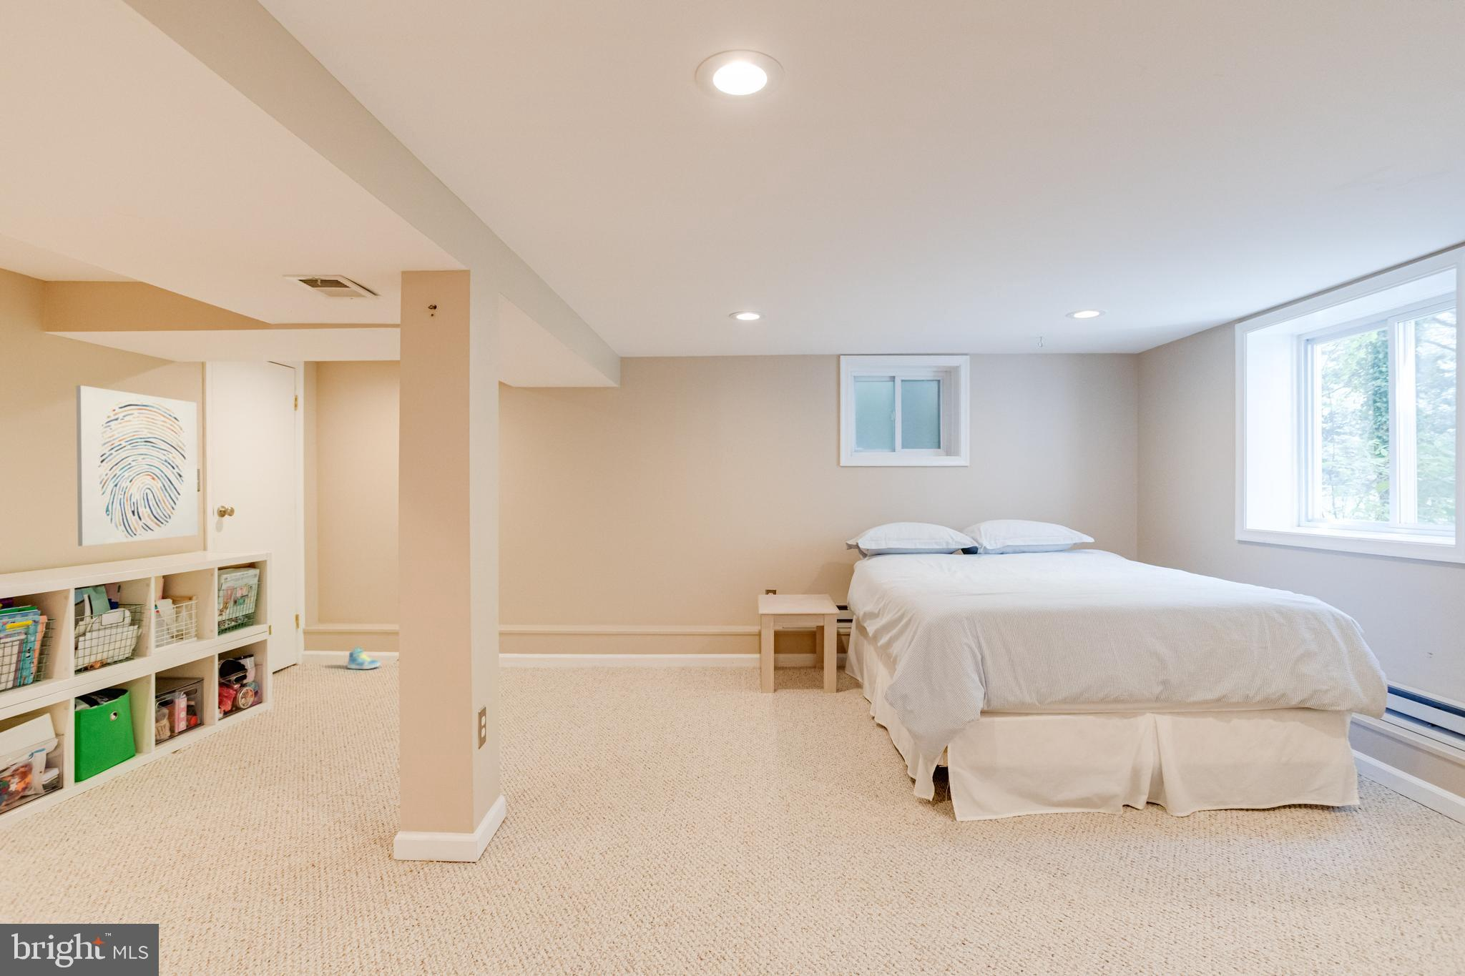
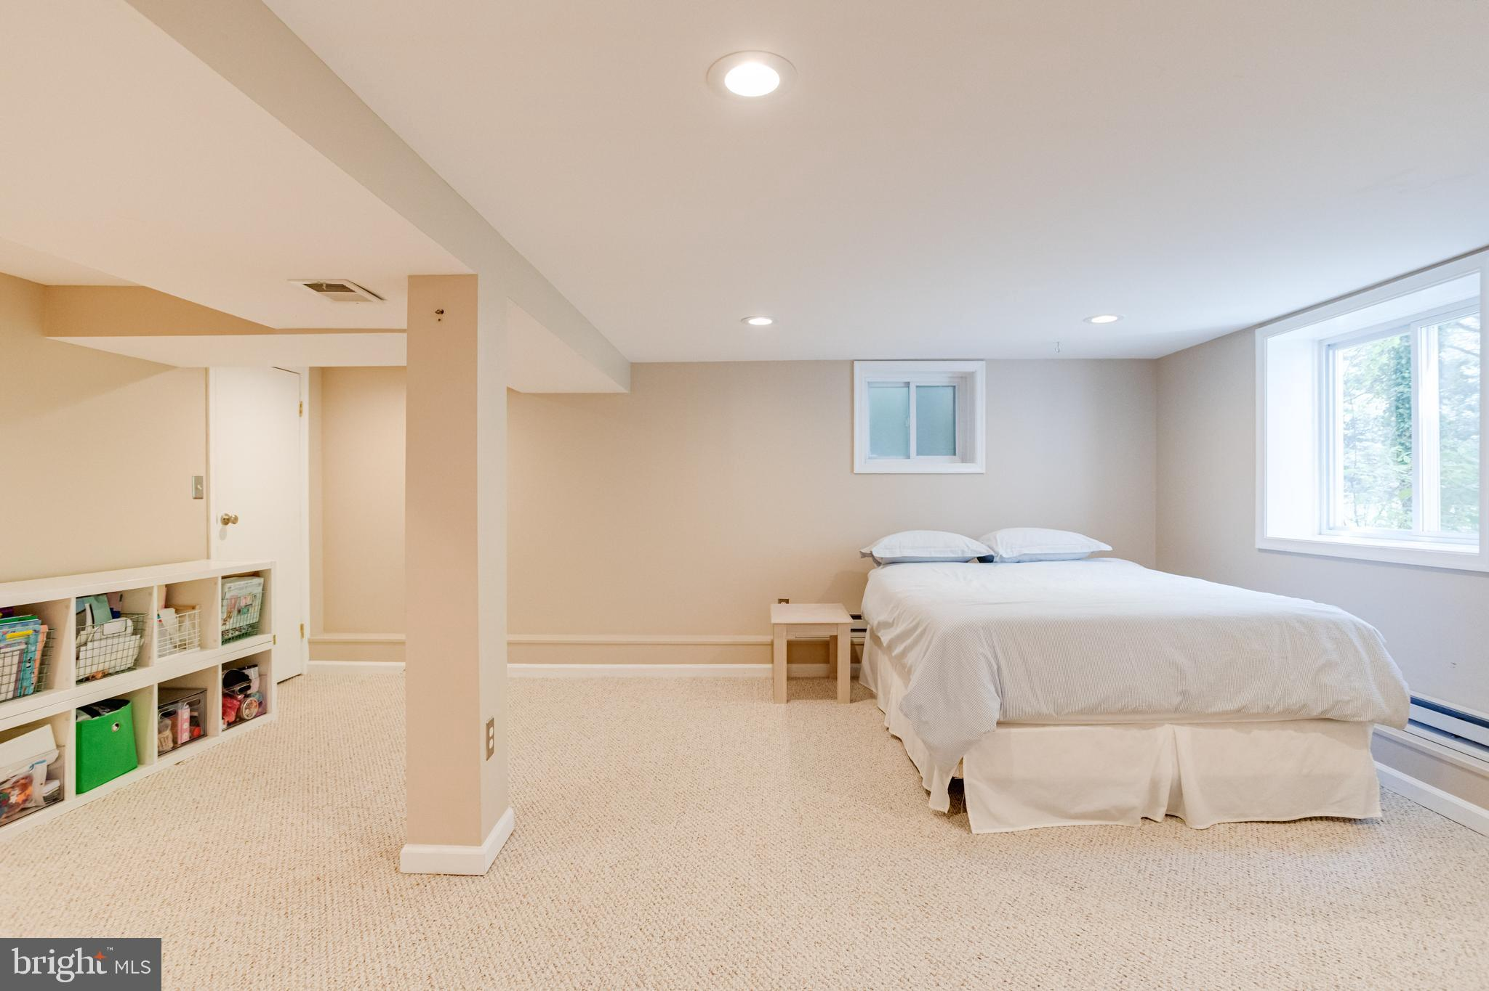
- wall art [76,385,199,547]
- sneaker [346,646,381,670]
